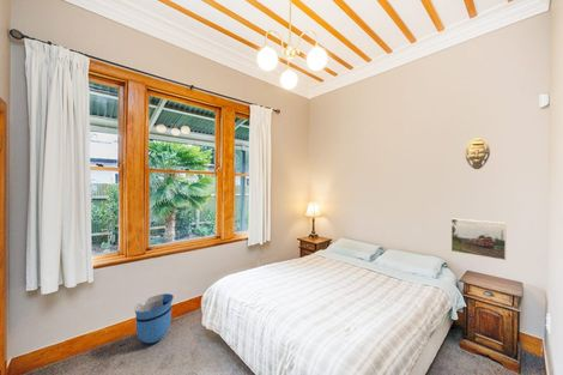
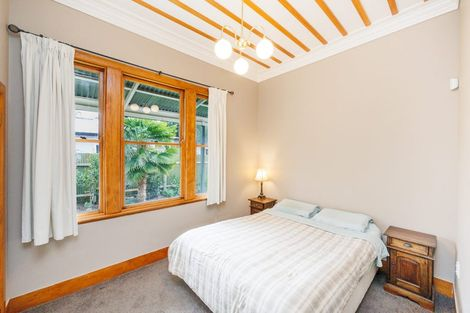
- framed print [450,217,507,261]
- sun visor [133,292,175,344]
- mask [464,137,491,170]
